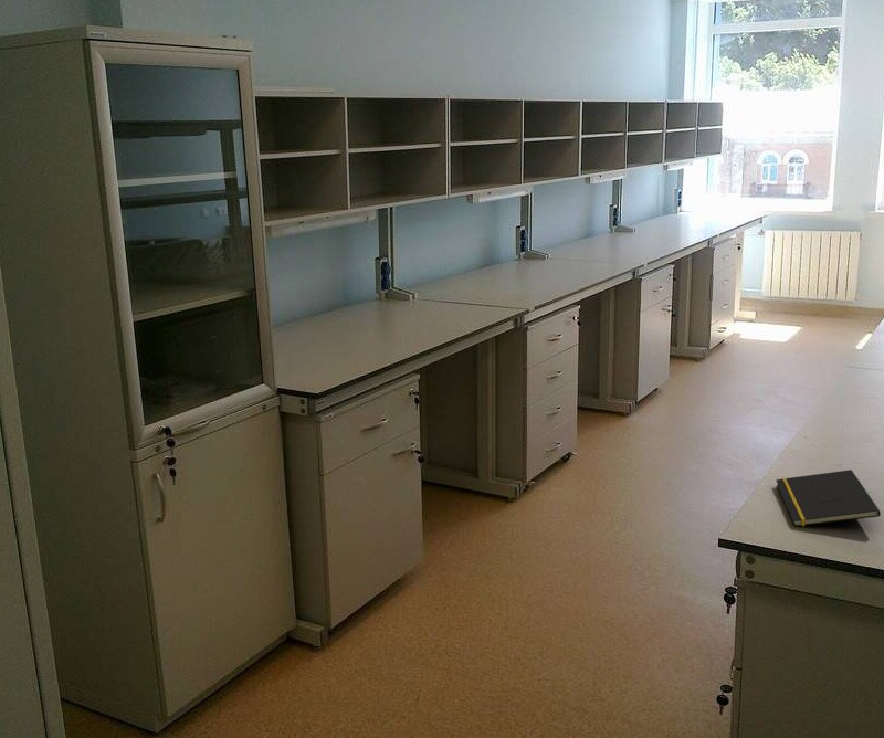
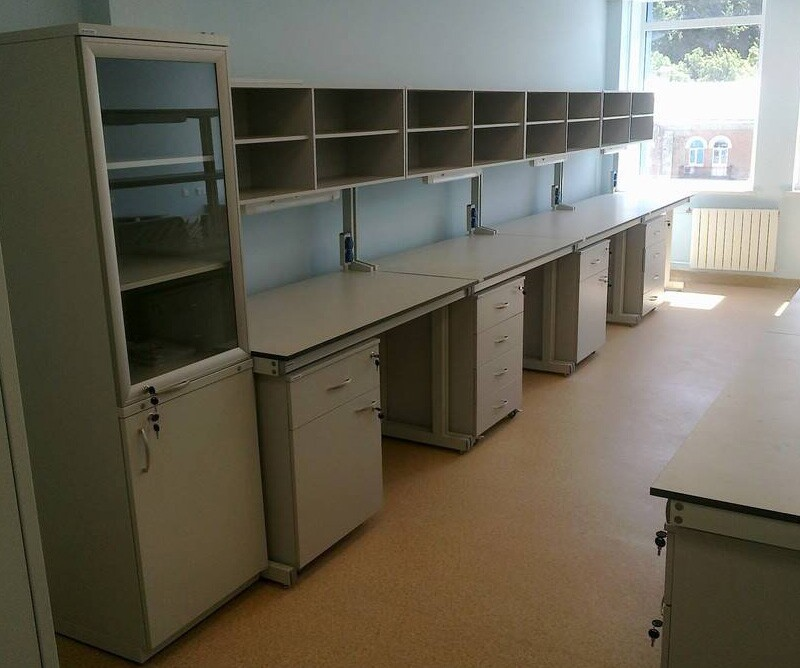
- notepad [775,468,882,528]
